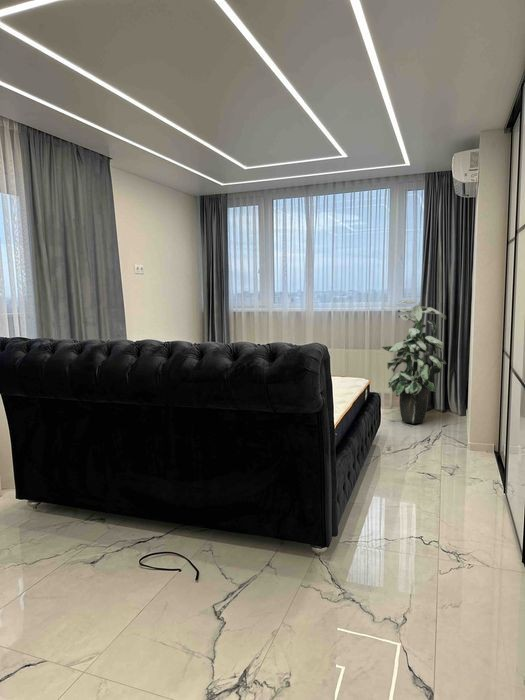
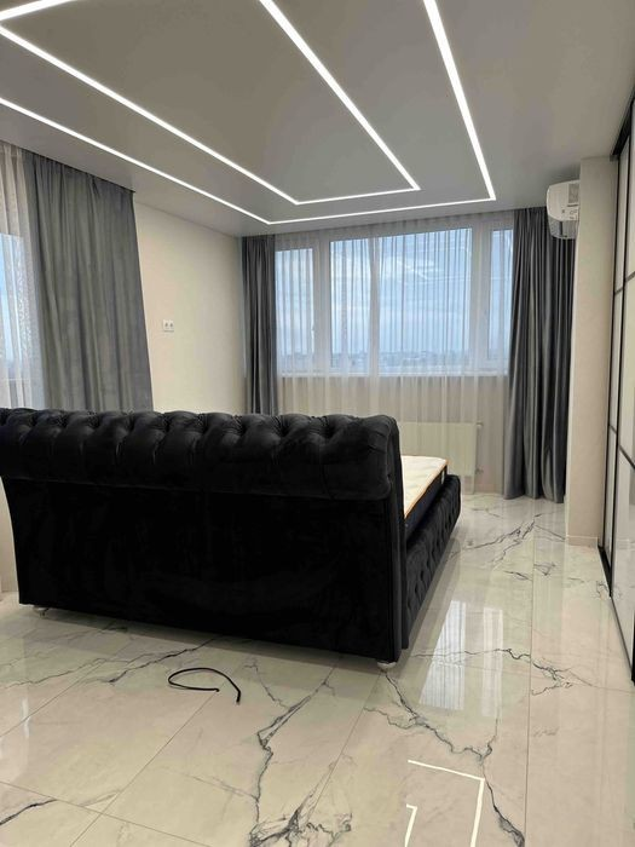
- indoor plant [380,299,447,424]
